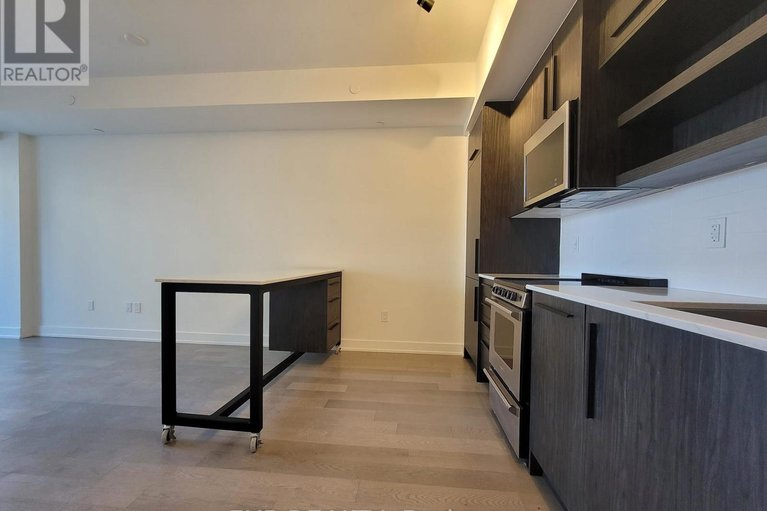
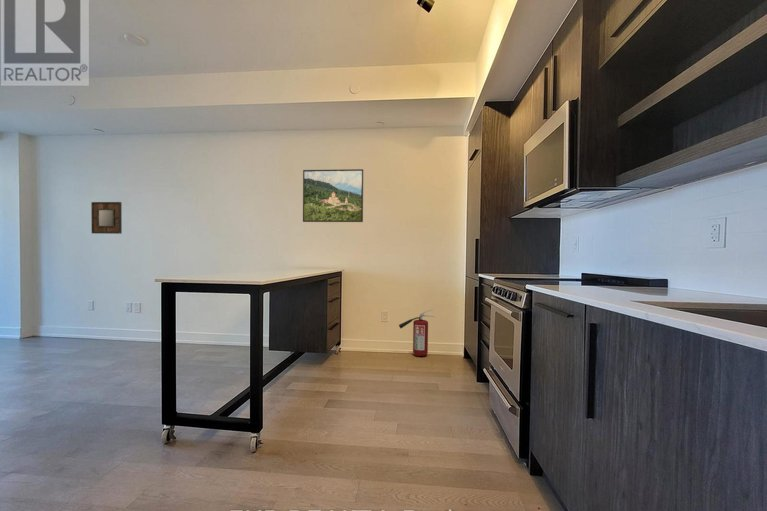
+ fire extinguisher [398,309,436,357]
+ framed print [302,168,364,223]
+ home mirror [90,201,123,235]
